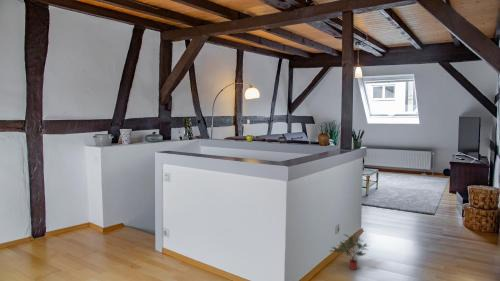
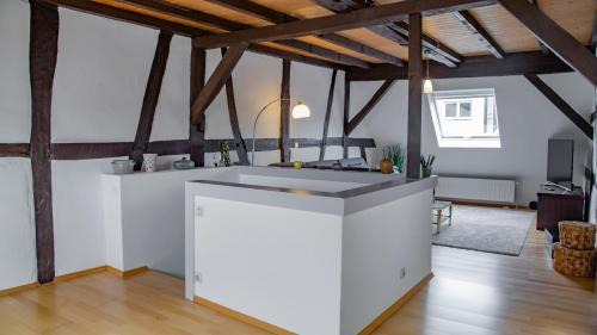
- potted plant [329,233,370,271]
